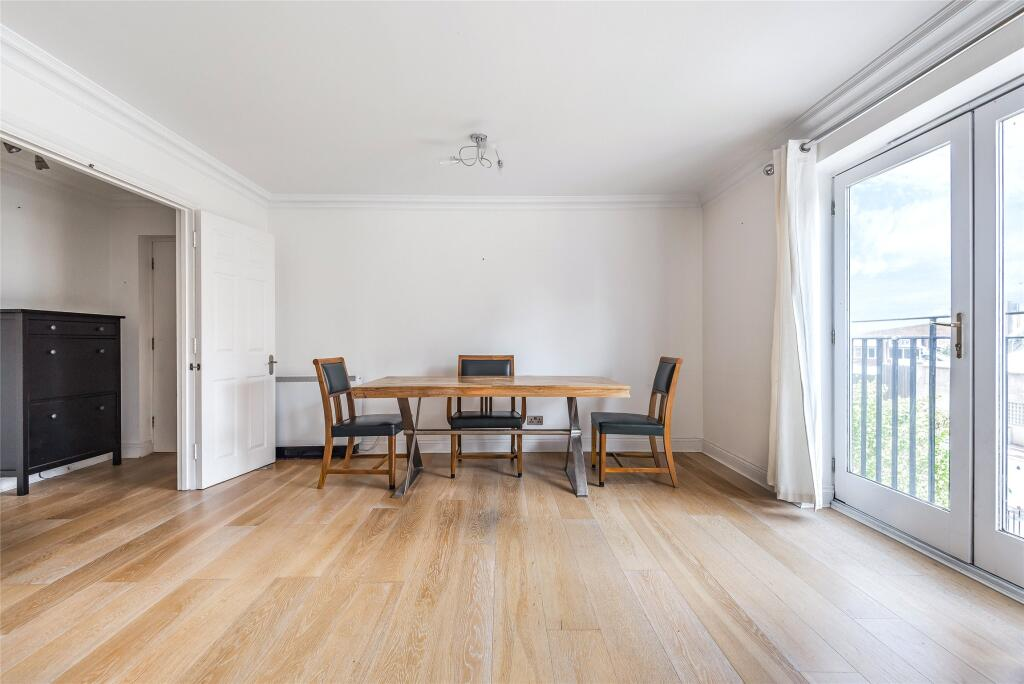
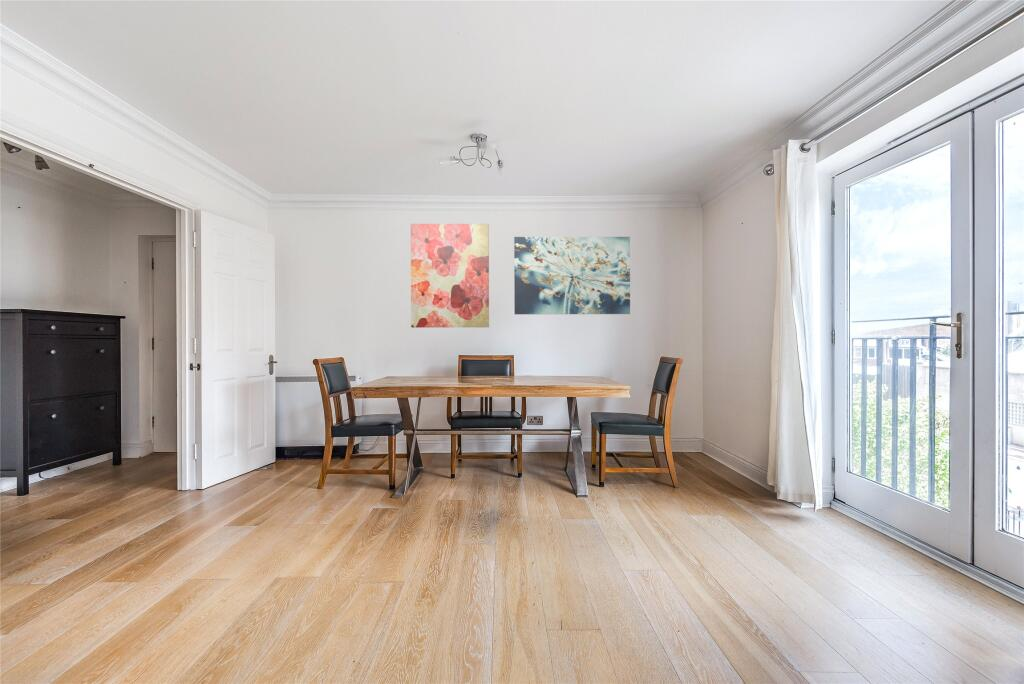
+ wall art [513,236,631,315]
+ wall art [410,223,490,329]
